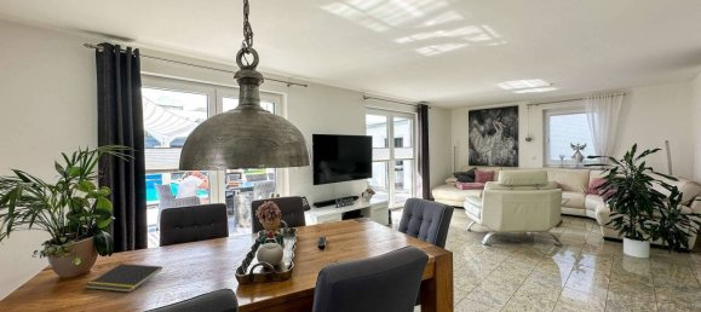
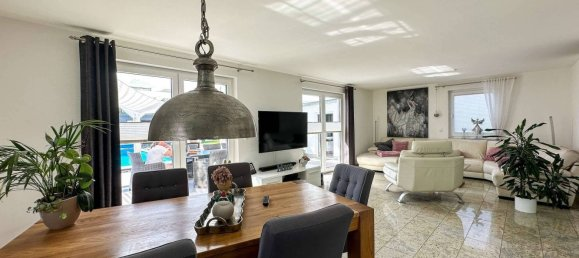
- notepad [84,262,163,294]
